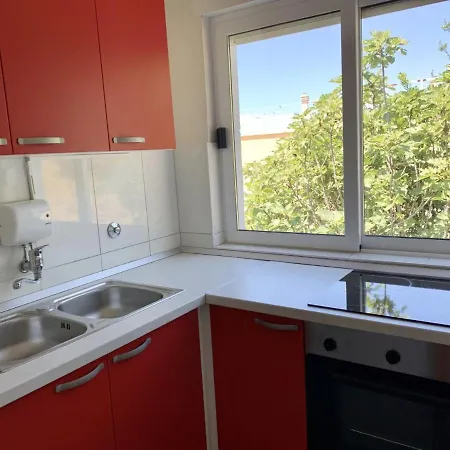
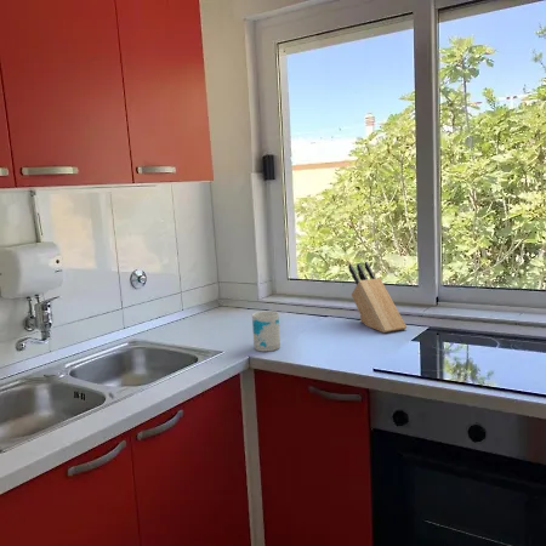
+ knife block [348,261,408,334]
+ mug [251,309,281,353]
